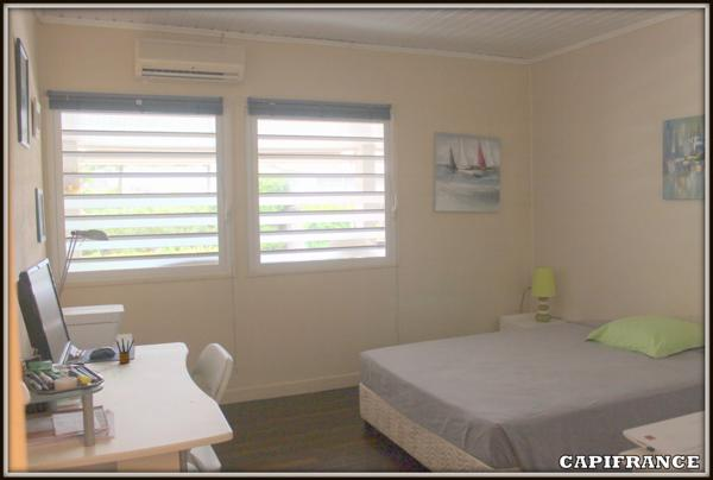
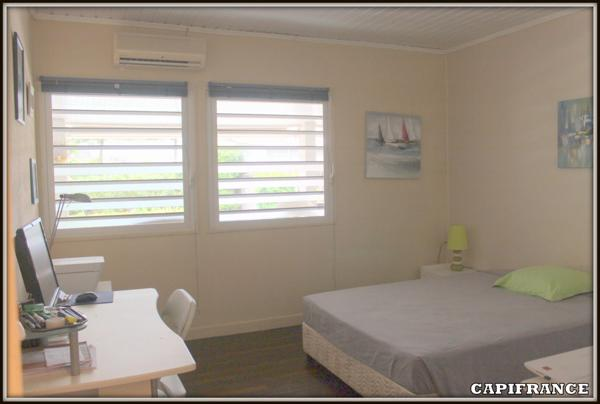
- pencil box [114,337,135,365]
